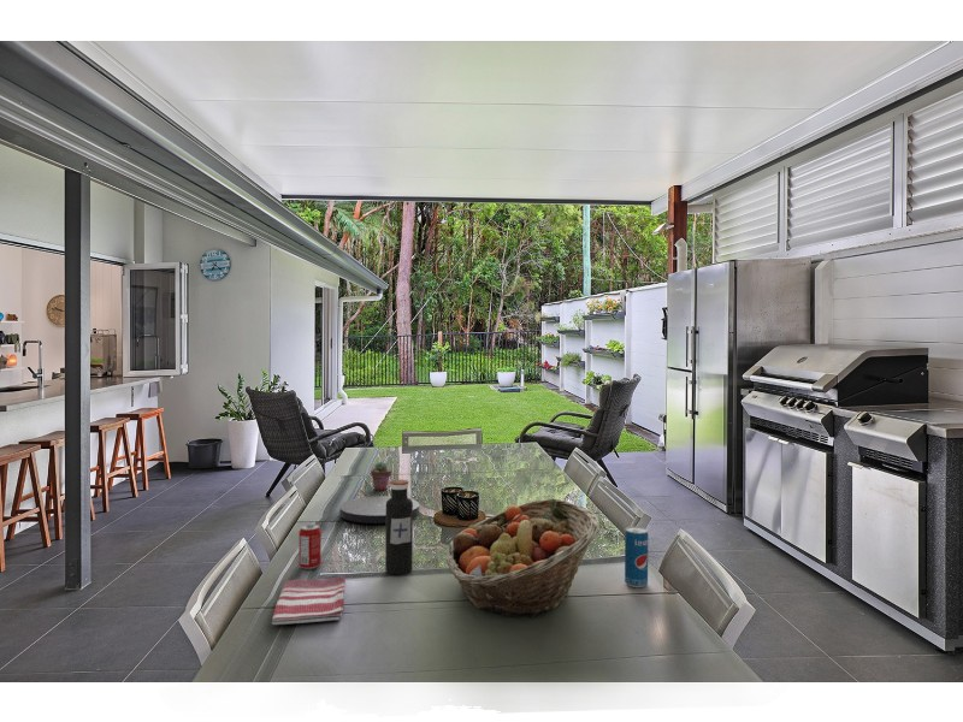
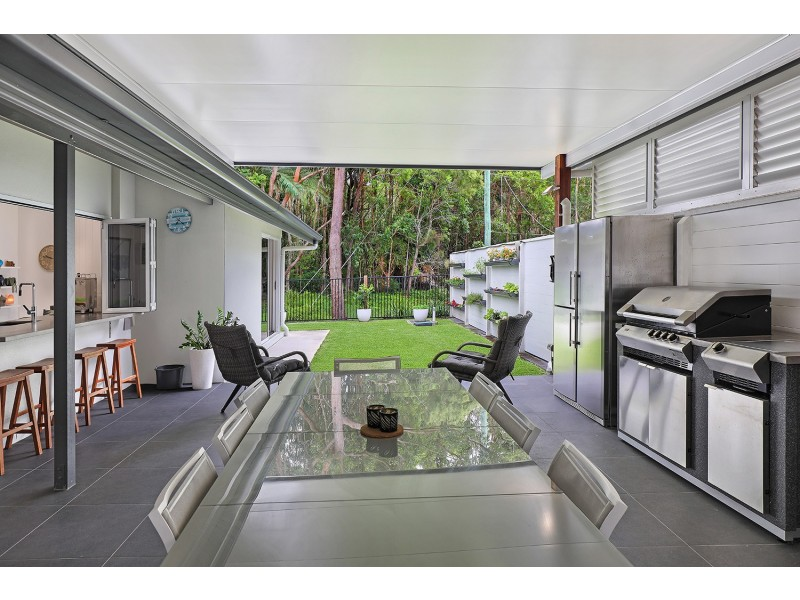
- water bottle [384,479,414,575]
- dish towel [271,575,347,626]
- plate [338,495,420,525]
- beverage can [624,526,649,588]
- beverage can [297,523,323,570]
- potted succulent [370,461,392,492]
- fruit basket [445,498,601,619]
